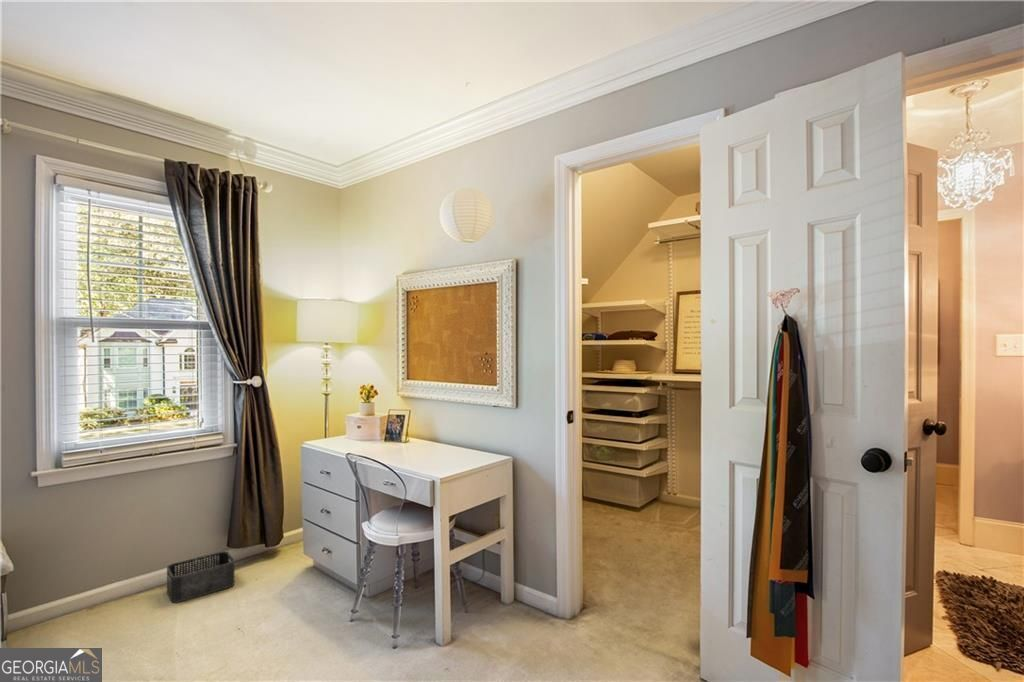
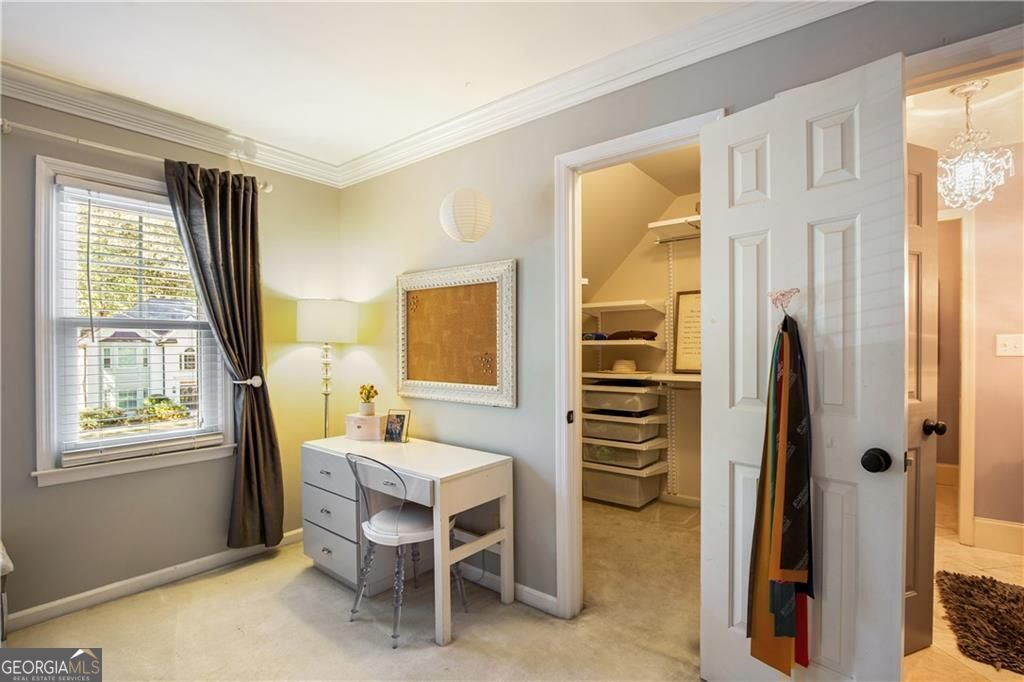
- storage bin [166,550,236,604]
